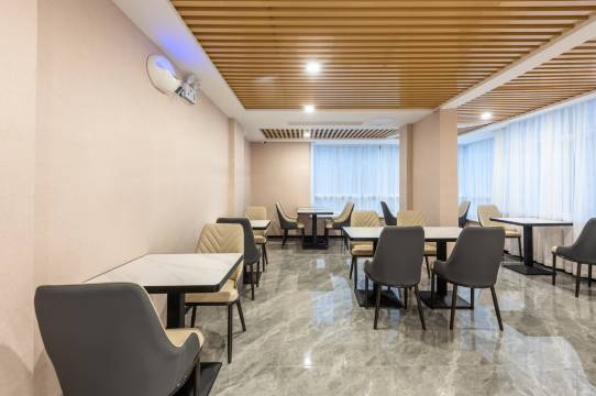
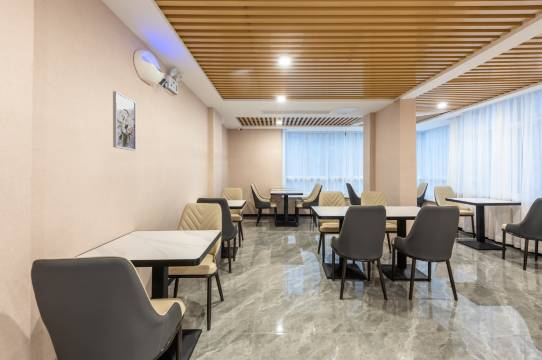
+ wall art [112,90,137,152]
